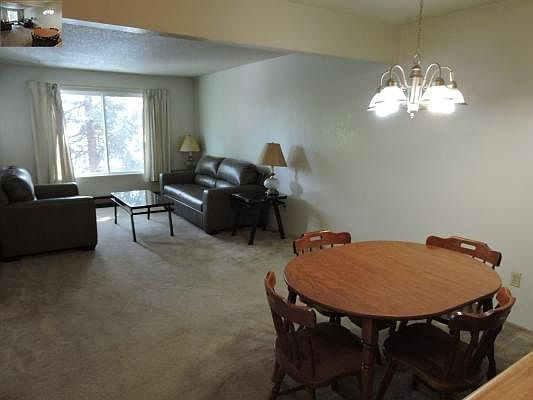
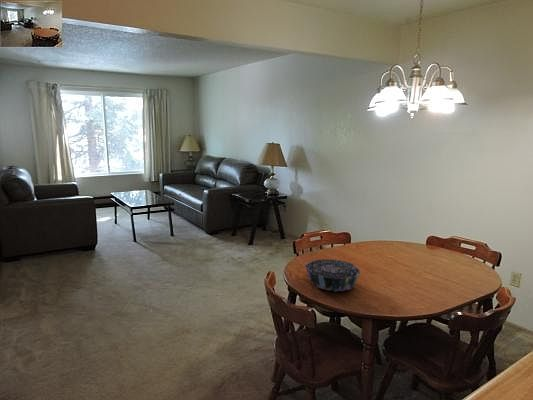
+ decorative bowl [304,258,362,293]
